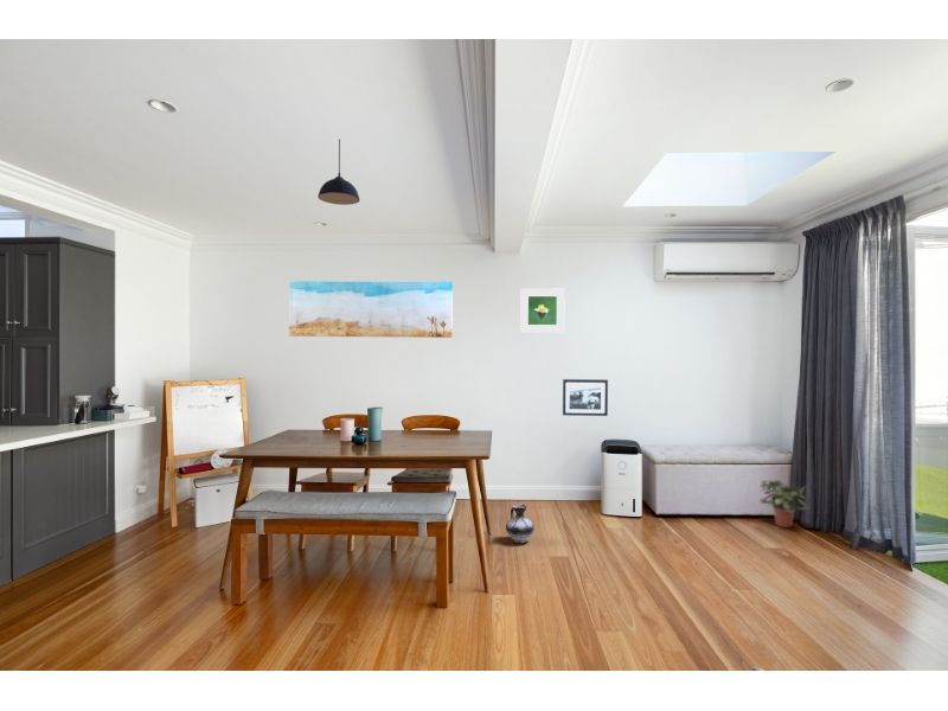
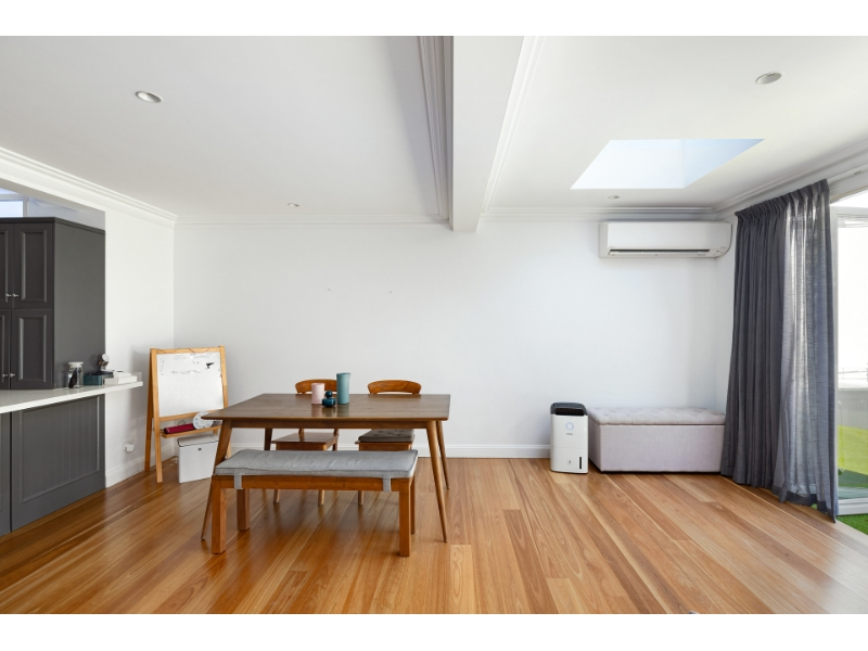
- ceramic jug [505,502,536,544]
- picture frame [562,378,609,417]
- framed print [519,287,566,334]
- wall art [288,280,454,339]
- potted plant [758,479,811,529]
- pendant light [316,139,360,206]
